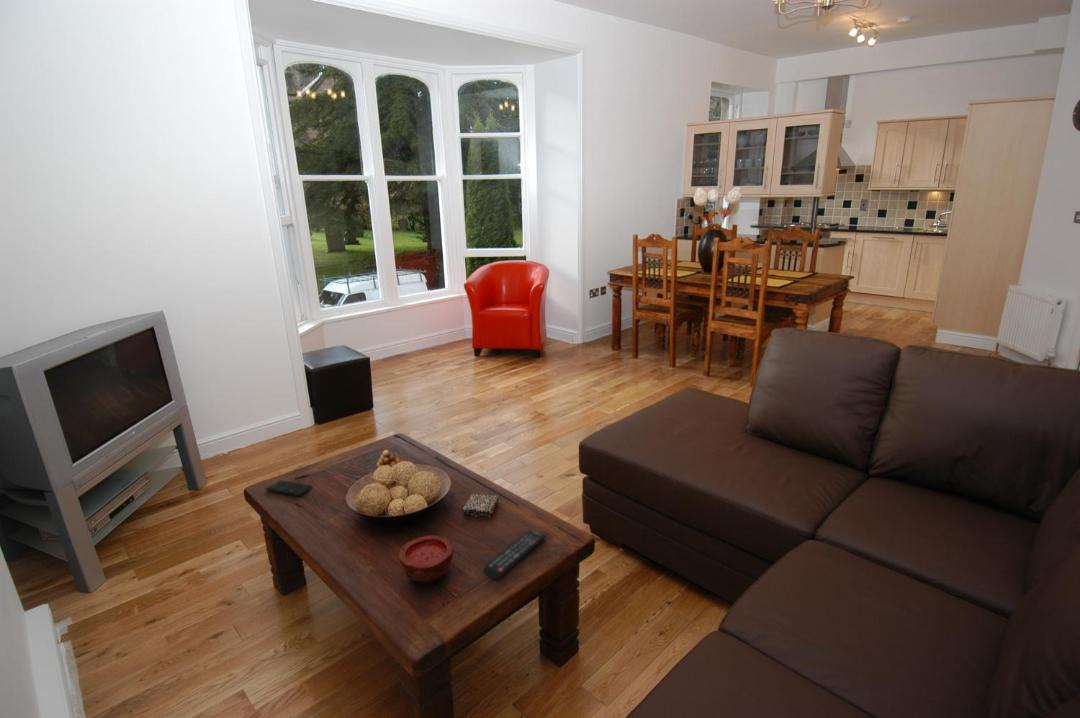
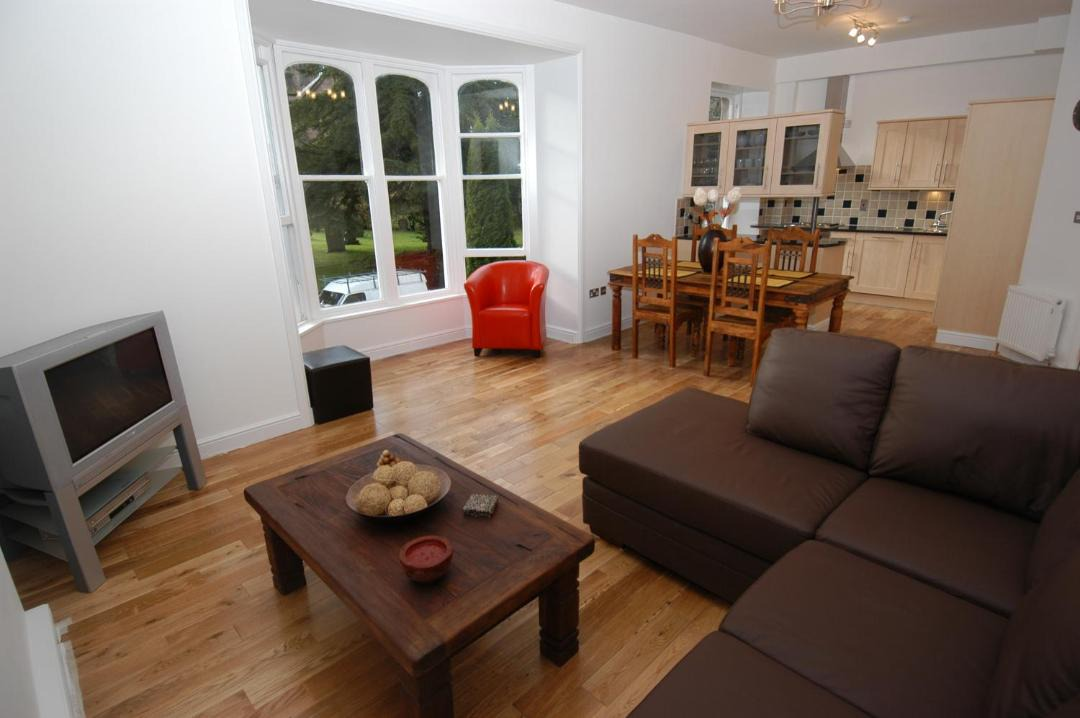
- smartphone [265,479,313,497]
- remote control [482,529,547,580]
